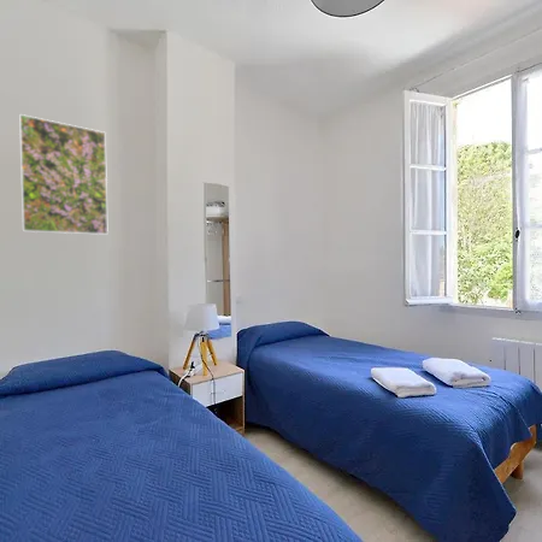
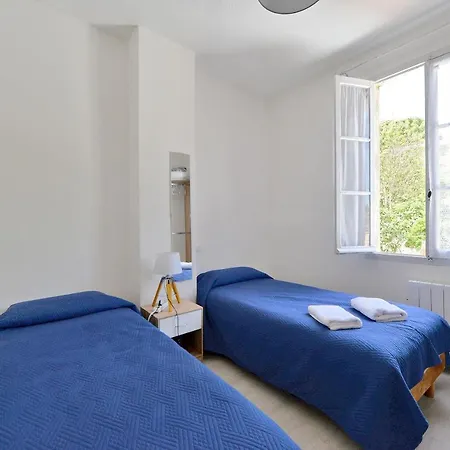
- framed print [18,113,110,236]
